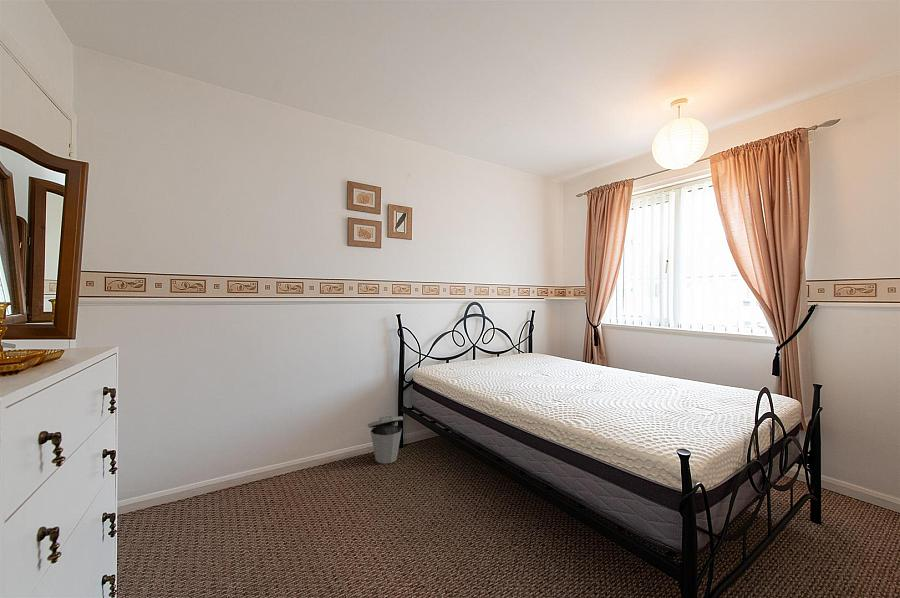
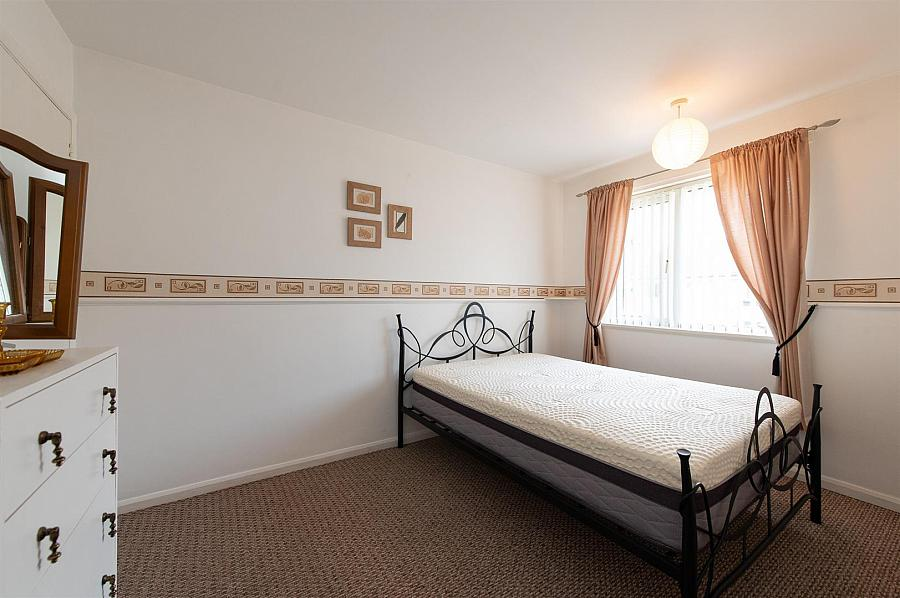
- trash can [367,415,404,465]
